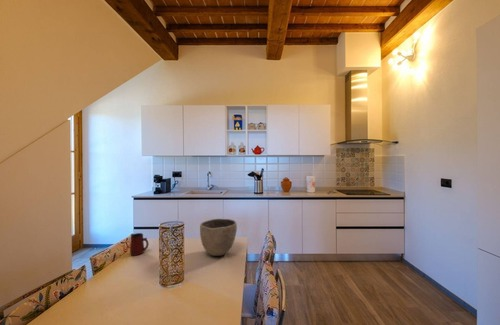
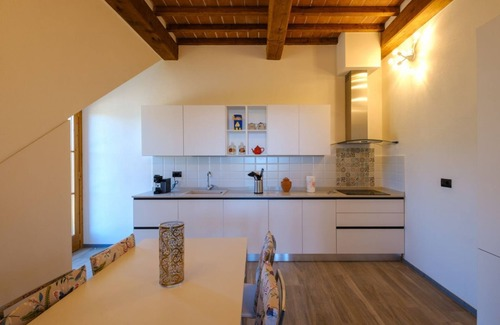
- mug [129,232,149,257]
- bowl [199,218,238,257]
